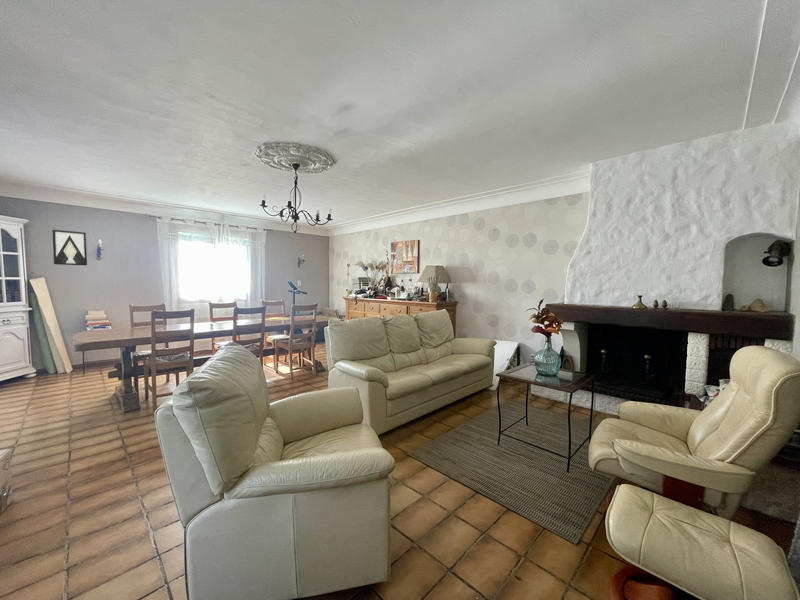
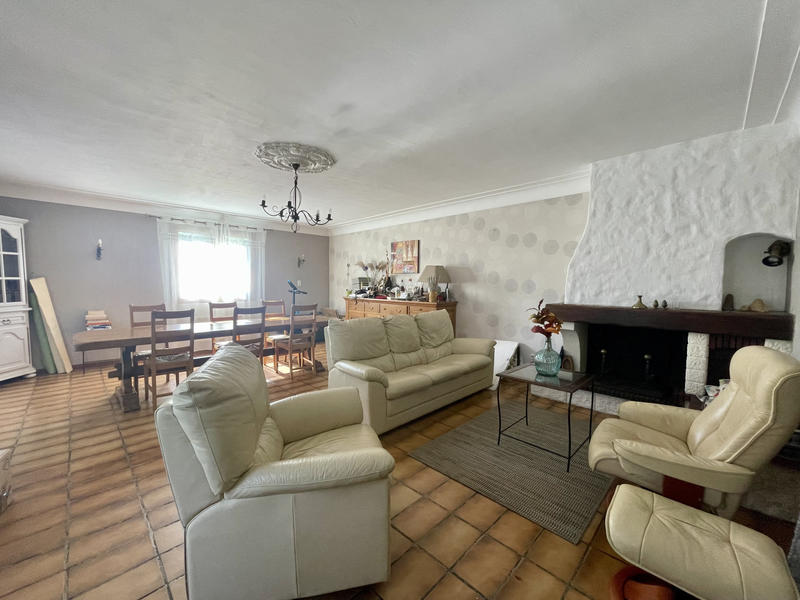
- wall art [52,229,88,266]
